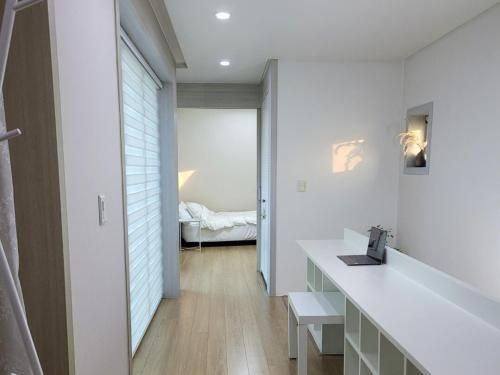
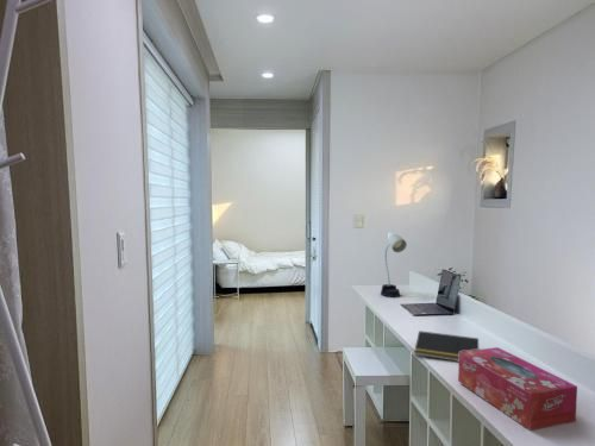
+ notepad [413,329,480,363]
+ desk lamp [380,231,408,299]
+ tissue box [457,346,578,432]
